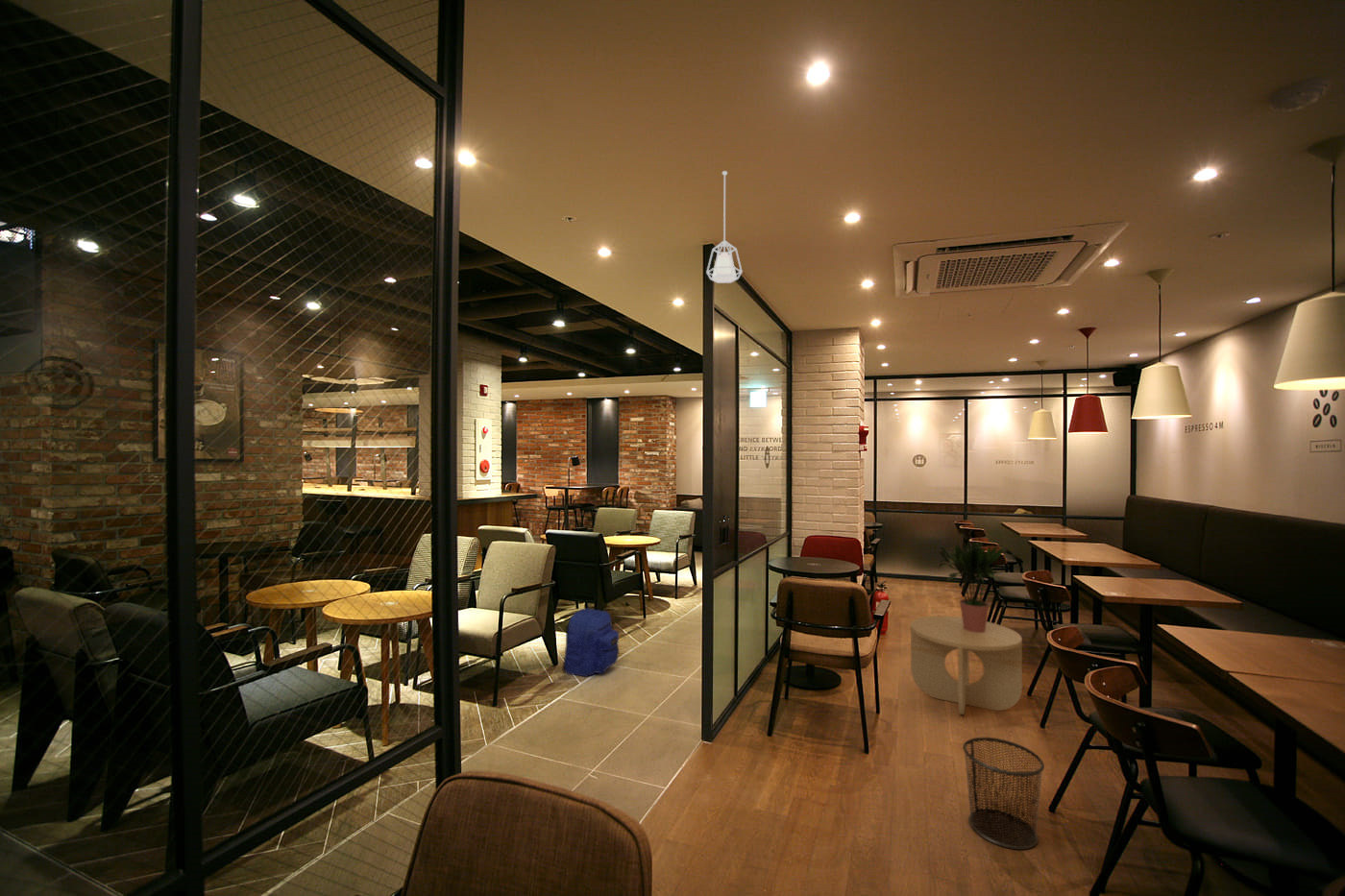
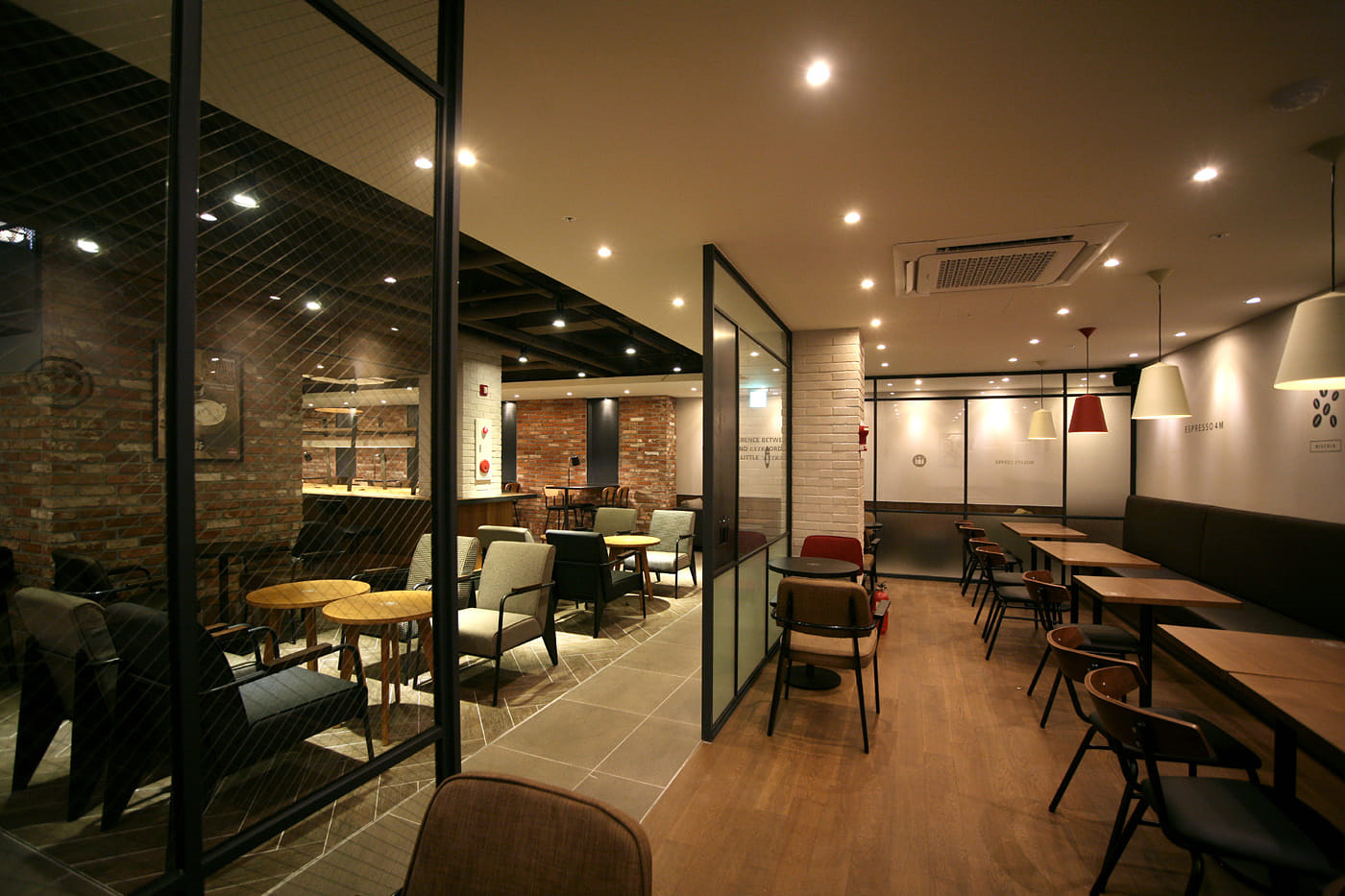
- backpack [561,608,621,678]
- waste bin [962,737,1045,851]
- side table [910,616,1023,715]
- potted plant [938,540,1006,633]
- pendant lamp [705,170,744,284]
